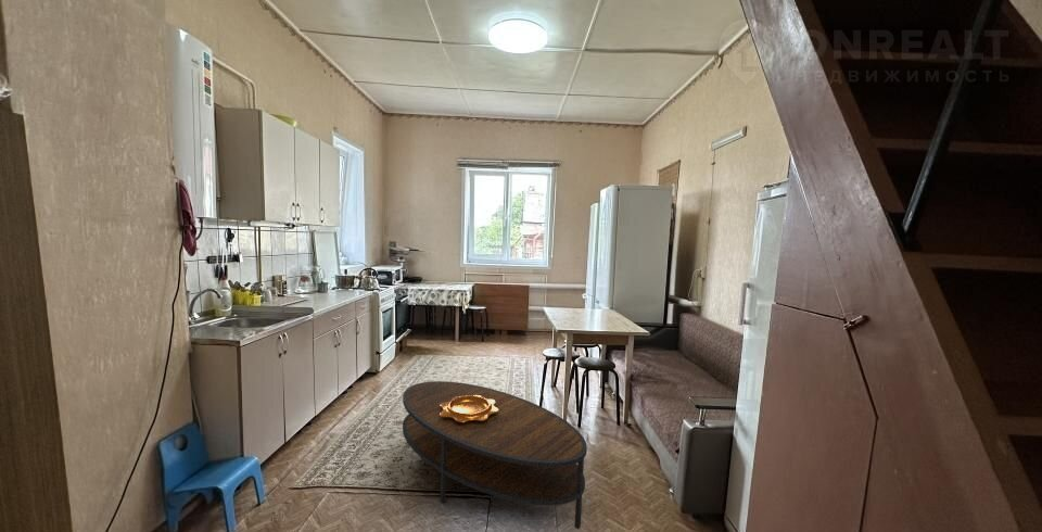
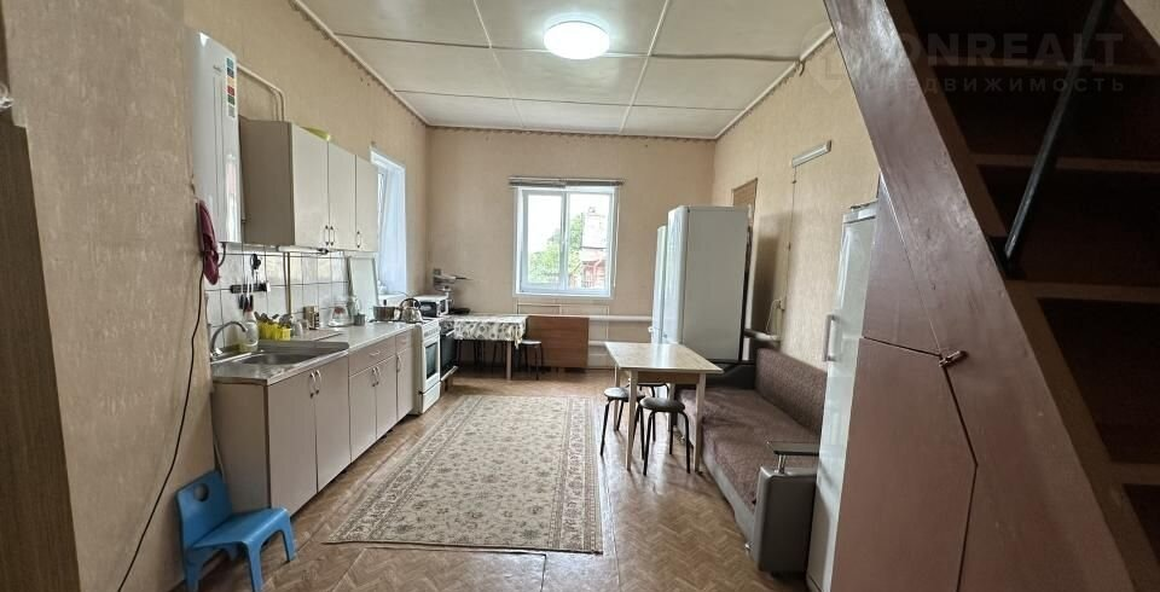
- decorative bowl [440,395,499,422]
- coffee table [402,380,588,530]
